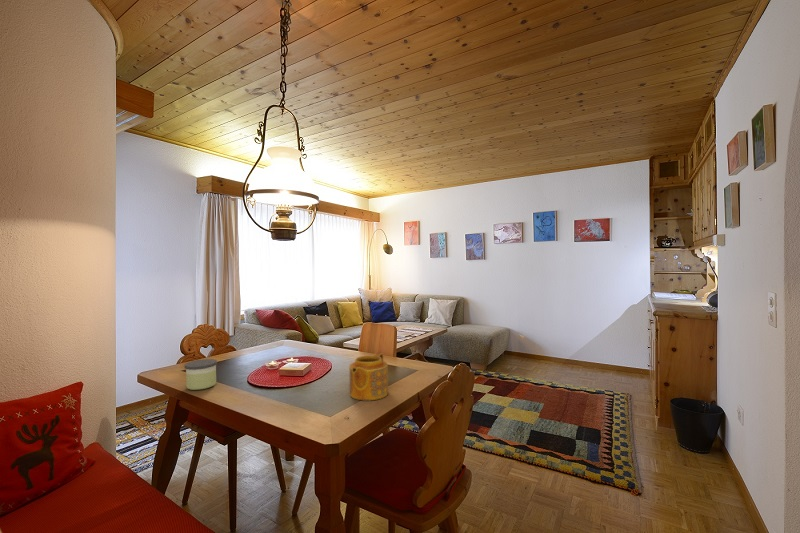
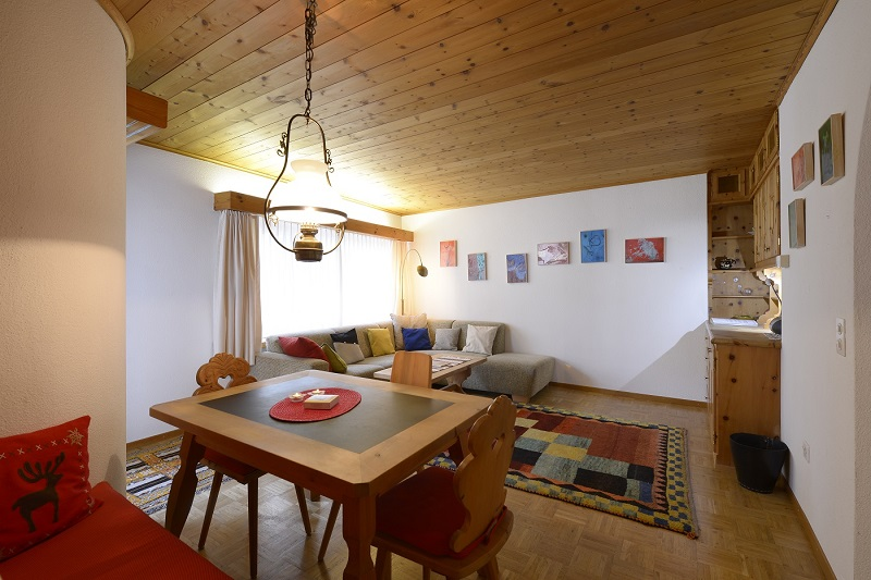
- teapot [349,352,389,401]
- candle [183,358,218,391]
